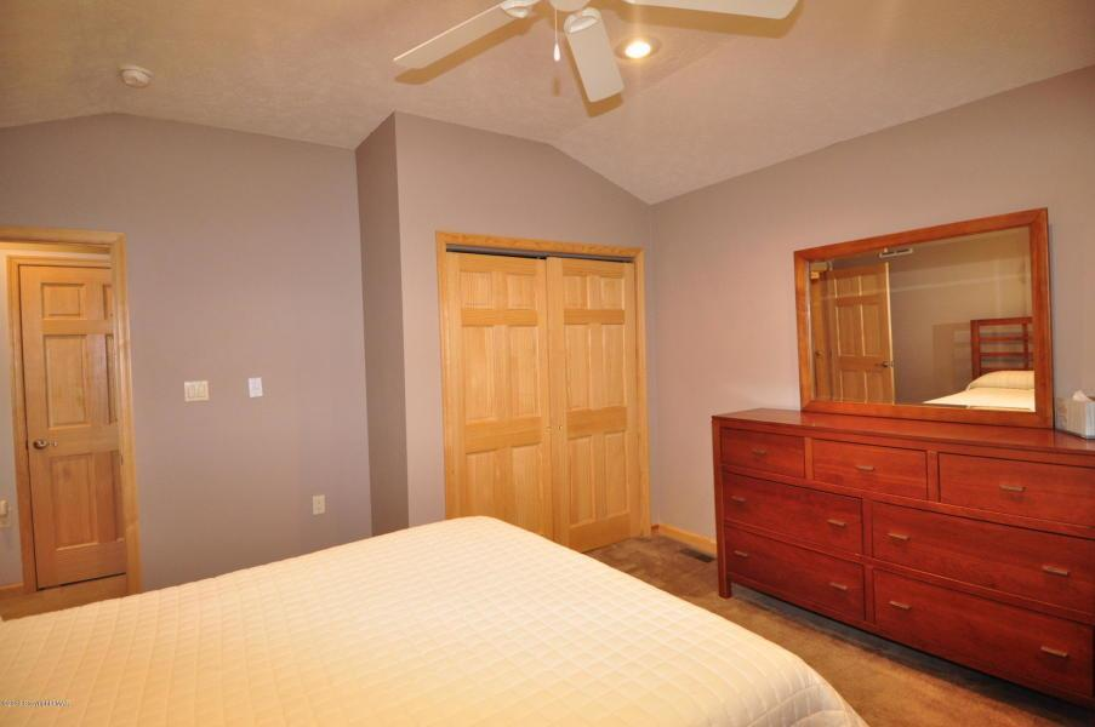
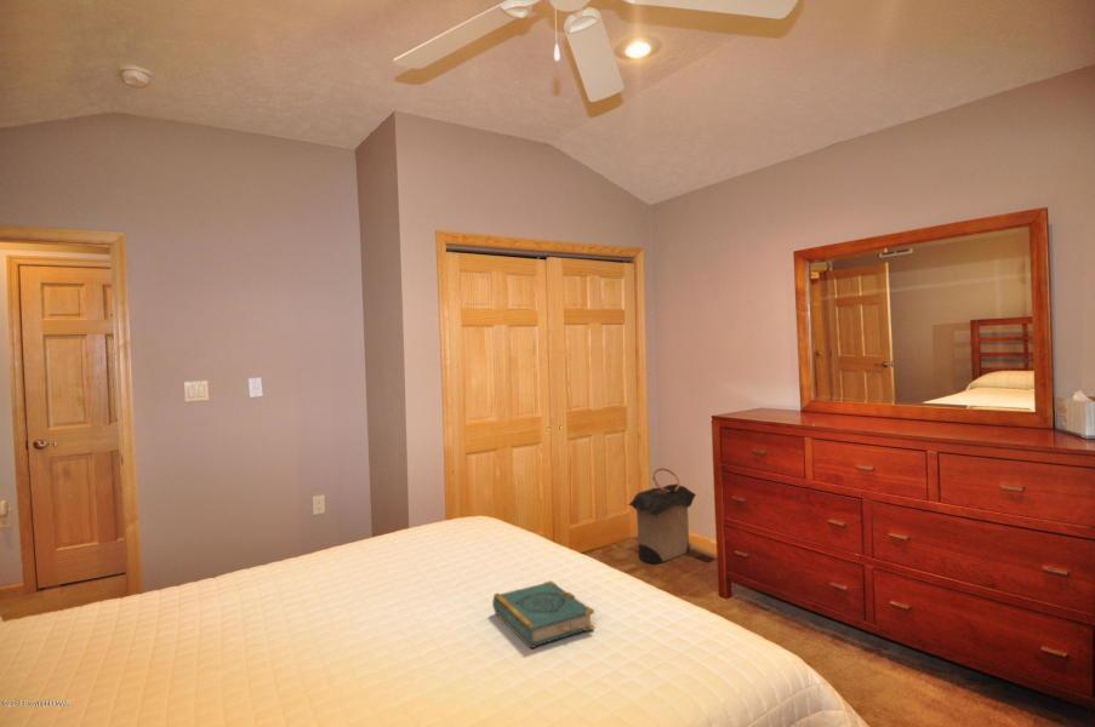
+ book [491,579,595,649]
+ laundry hamper [627,466,697,565]
